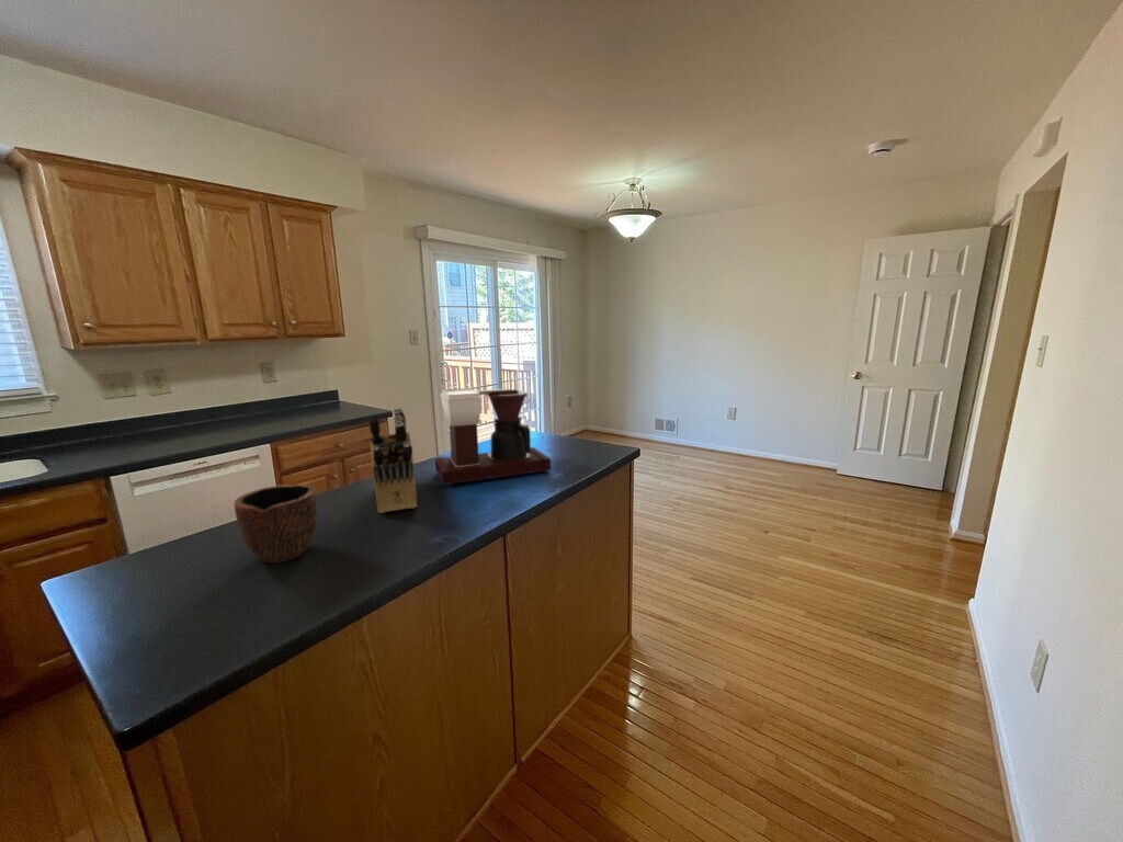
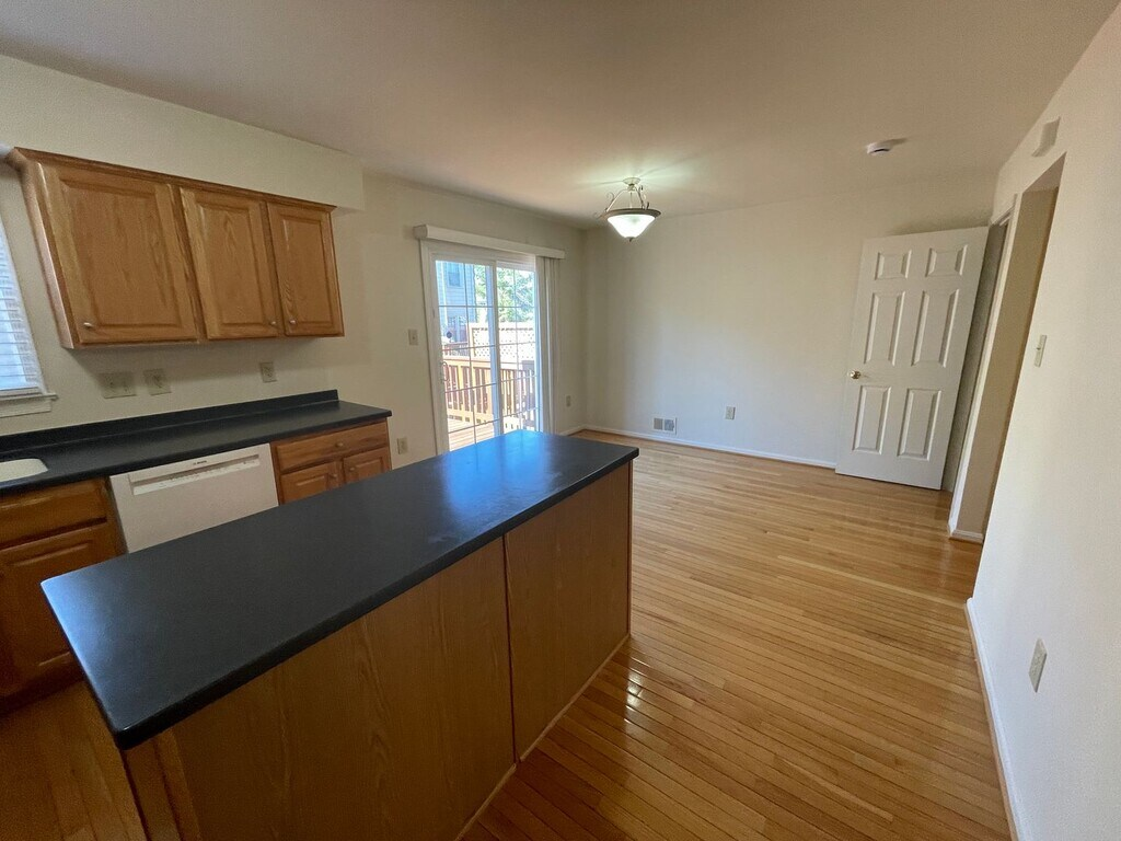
- bowl [234,483,318,564]
- coffee maker [434,387,552,487]
- knife block [368,407,418,514]
